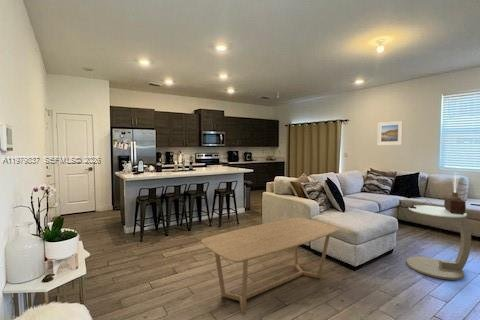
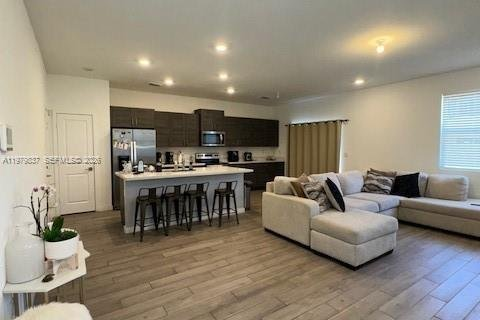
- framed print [376,120,404,146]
- coffee table [200,216,340,315]
- side table [406,204,472,281]
- table lamp [408,172,467,215]
